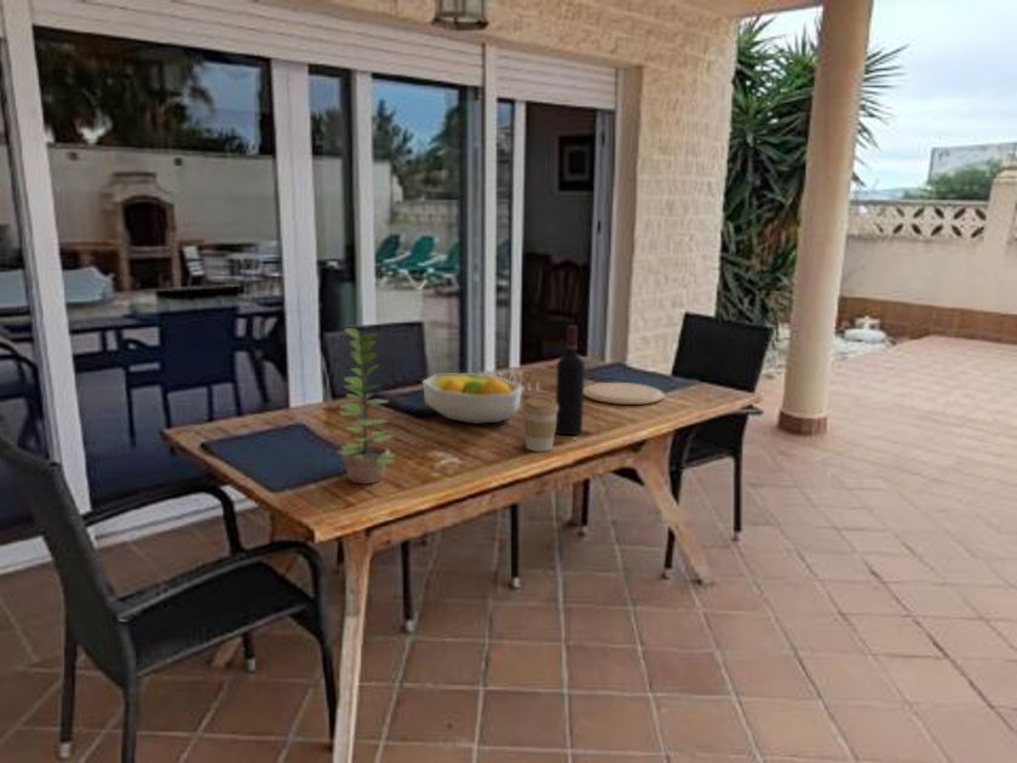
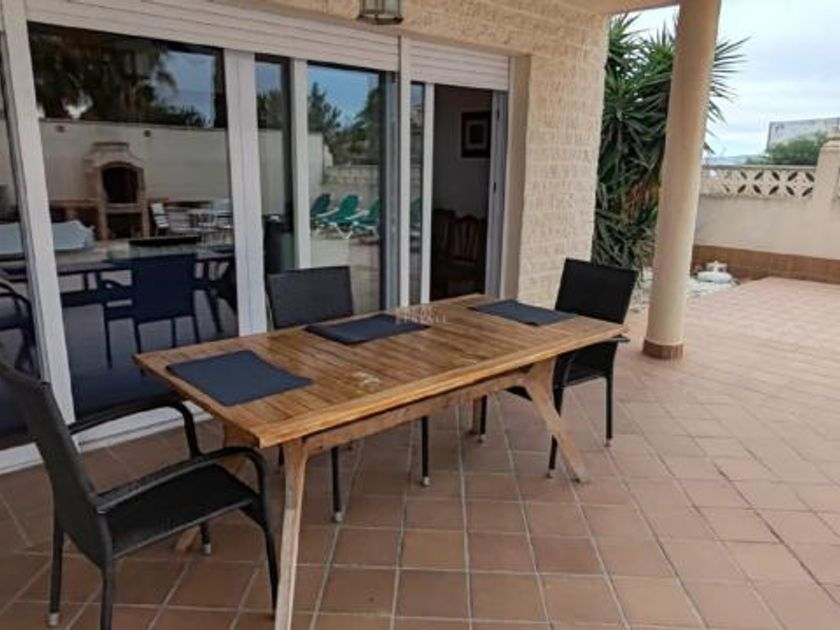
- wine bottle [555,325,586,436]
- plate [584,382,665,406]
- coffee cup [522,395,558,453]
- fruit bowl [421,372,523,425]
- plant [337,327,397,486]
